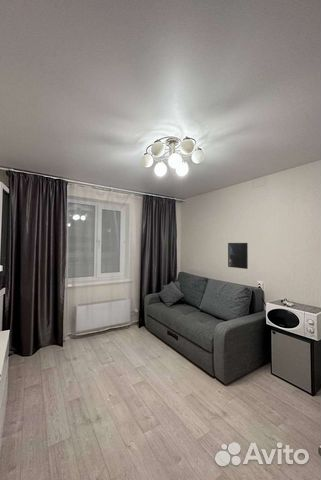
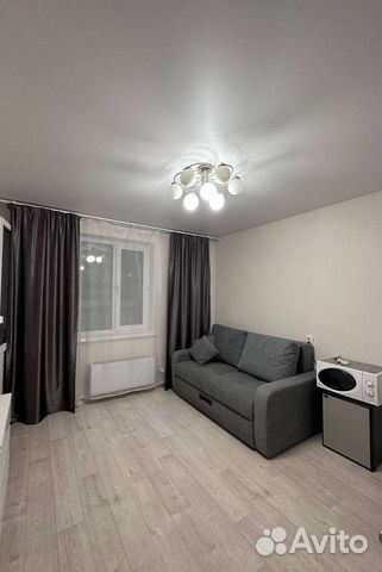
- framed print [227,242,249,270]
